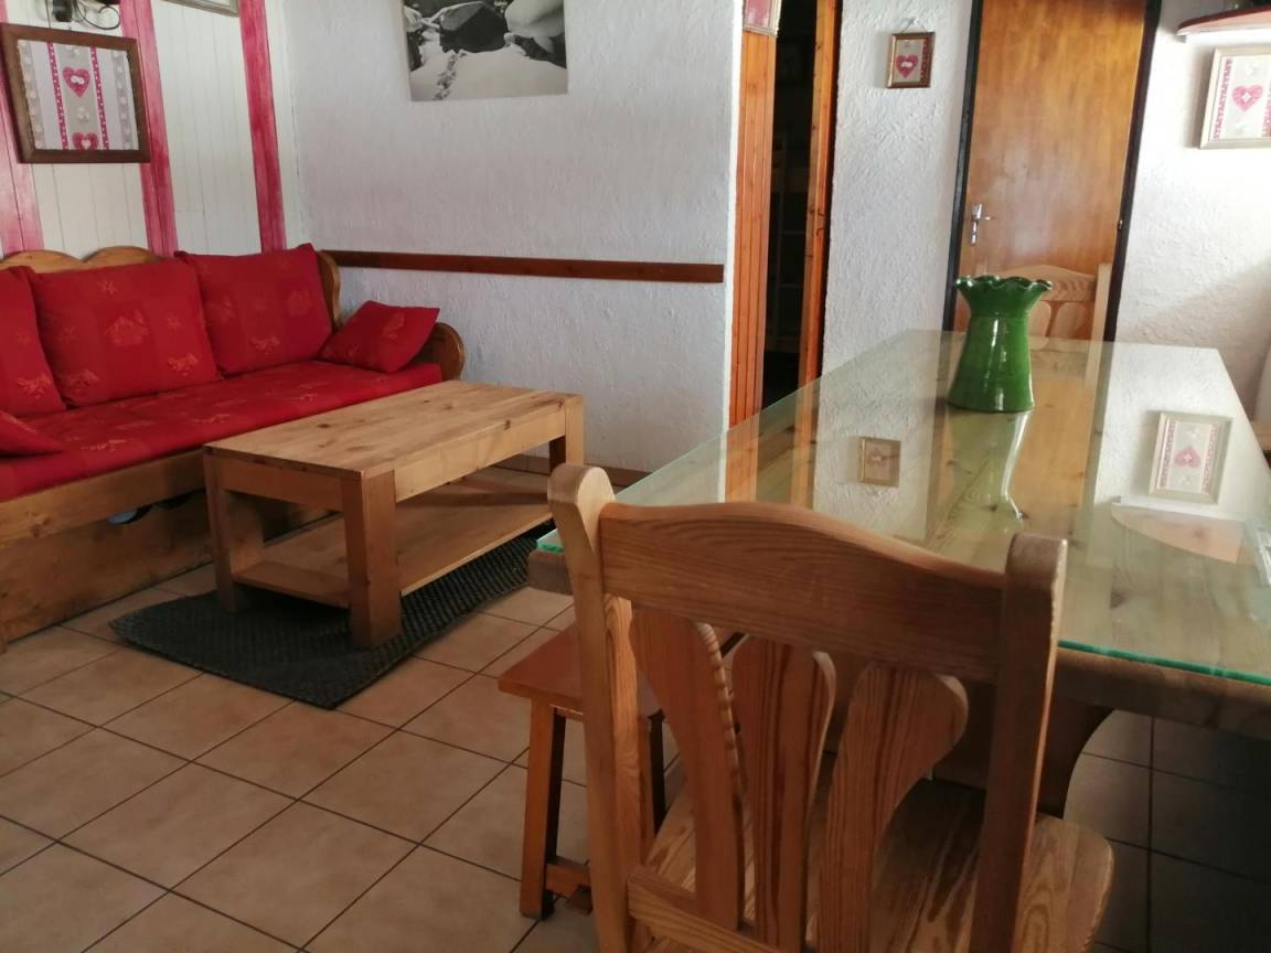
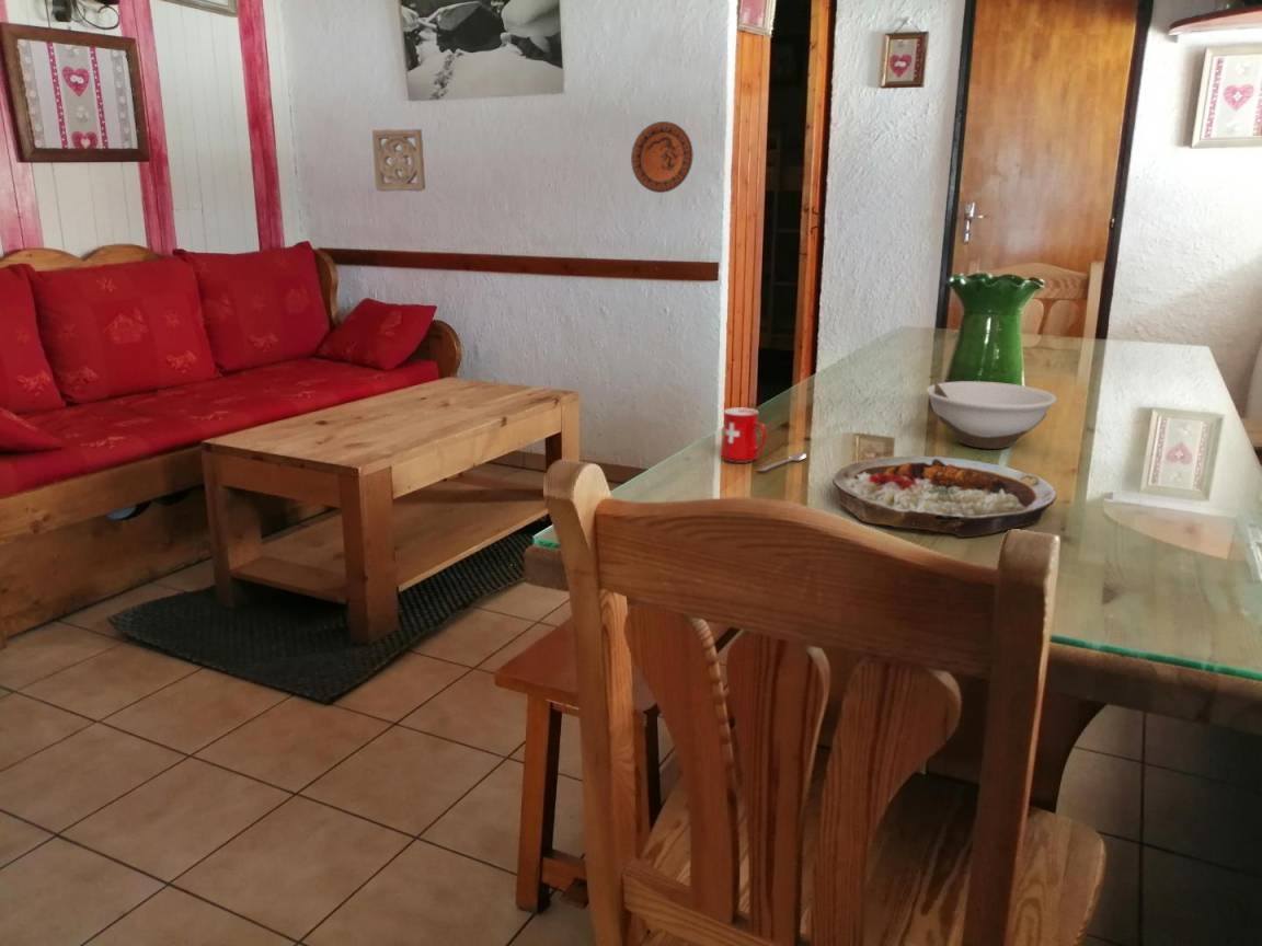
+ plate [831,455,1058,539]
+ wall ornament [371,128,426,193]
+ mug [719,406,807,472]
+ decorative plate [630,120,695,194]
+ bowl [925,380,1058,450]
